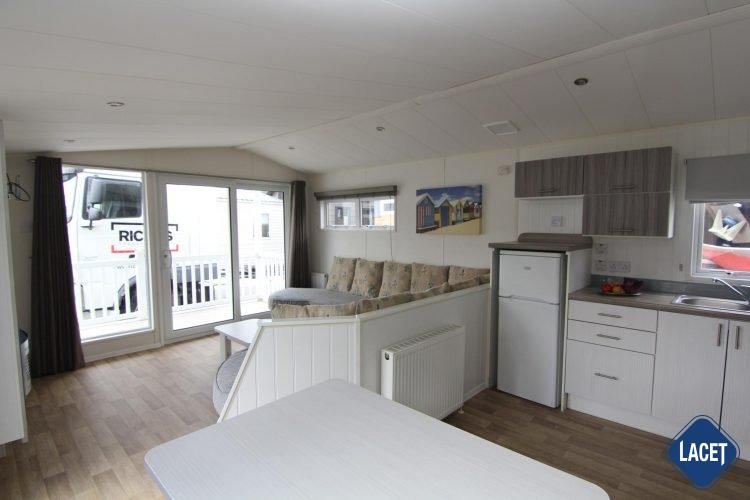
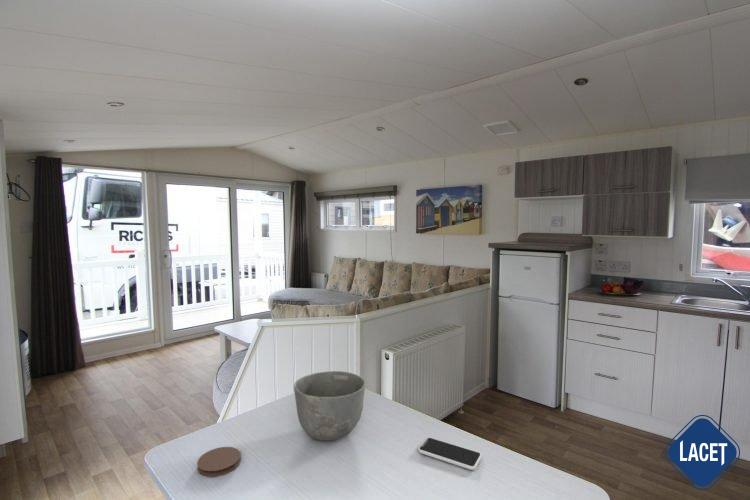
+ bowl [293,370,366,442]
+ smartphone [417,437,483,471]
+ coaster [196,446,242,478]
